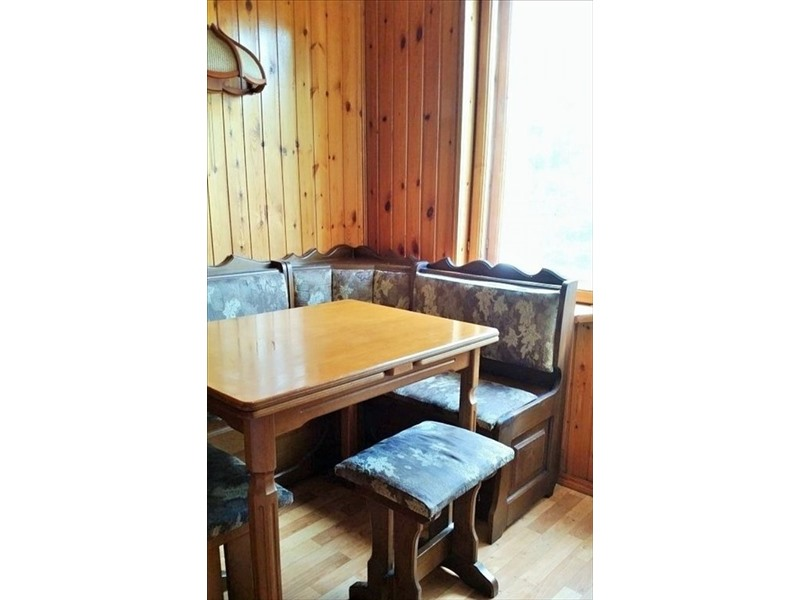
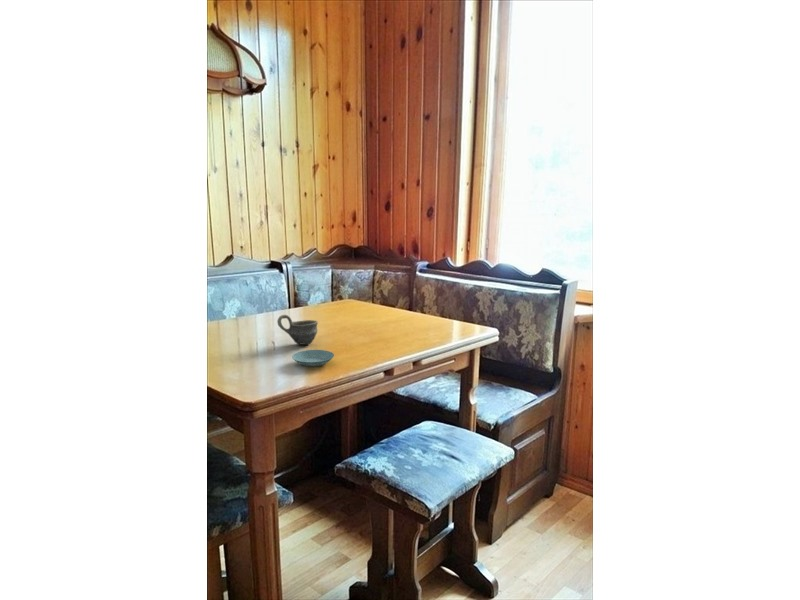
+ cup [276,314,319,346]
+ saucer [291,349,335,368]
